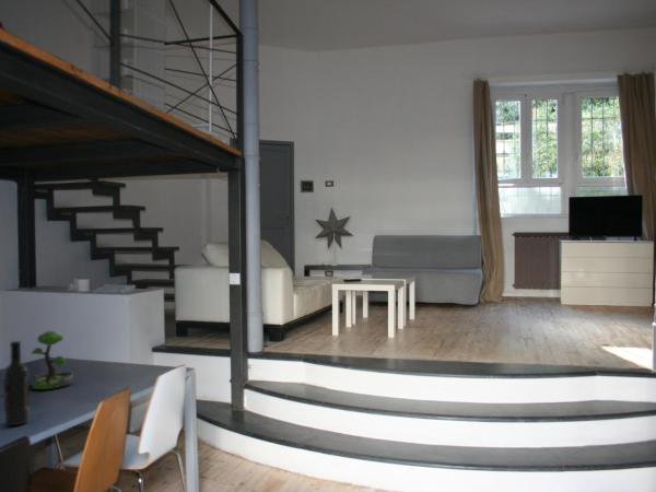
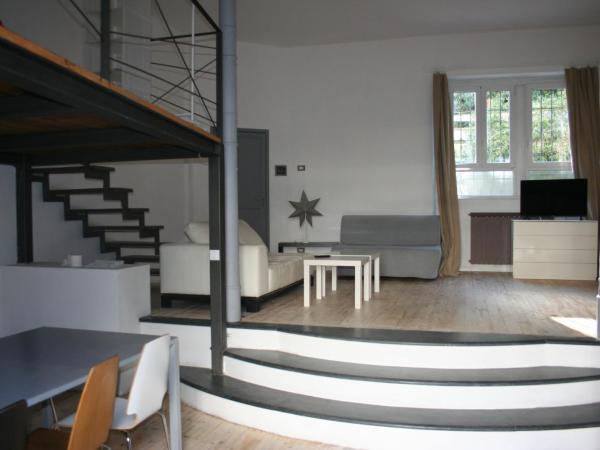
- wine bottle [2,340,31,426]
- plant [31,330,74,390]
